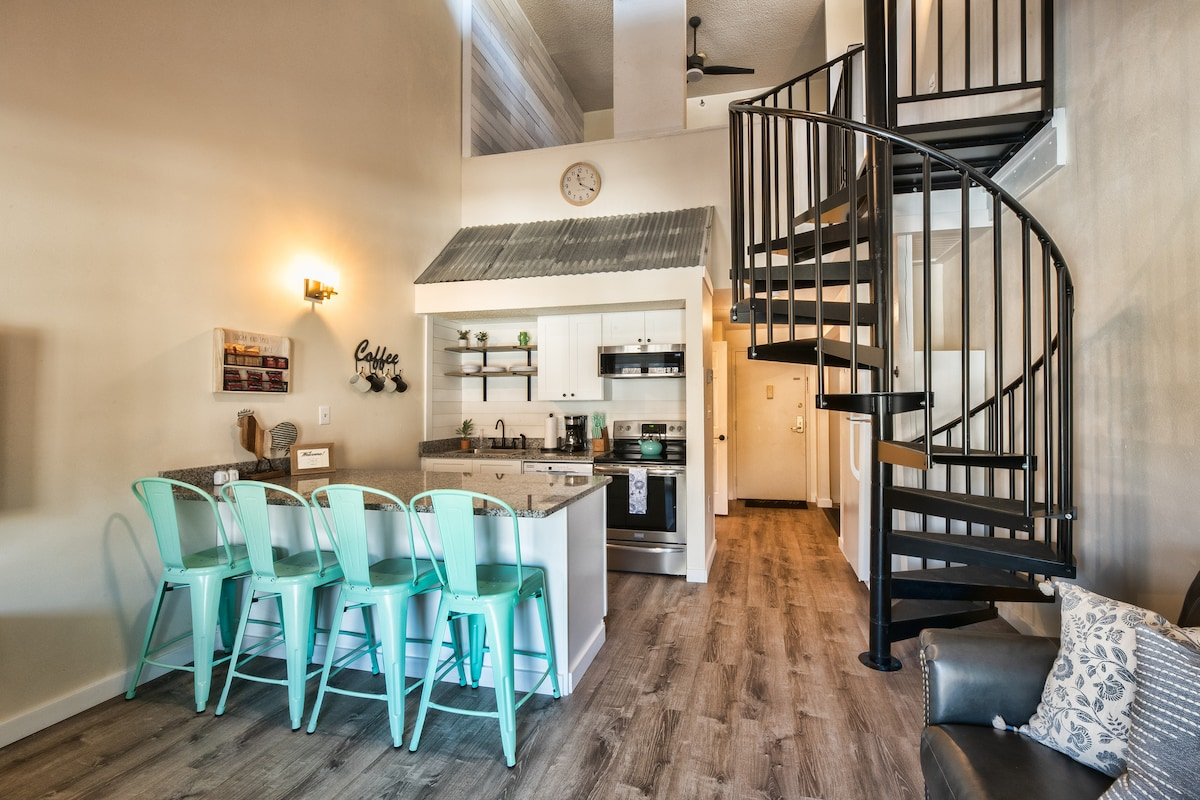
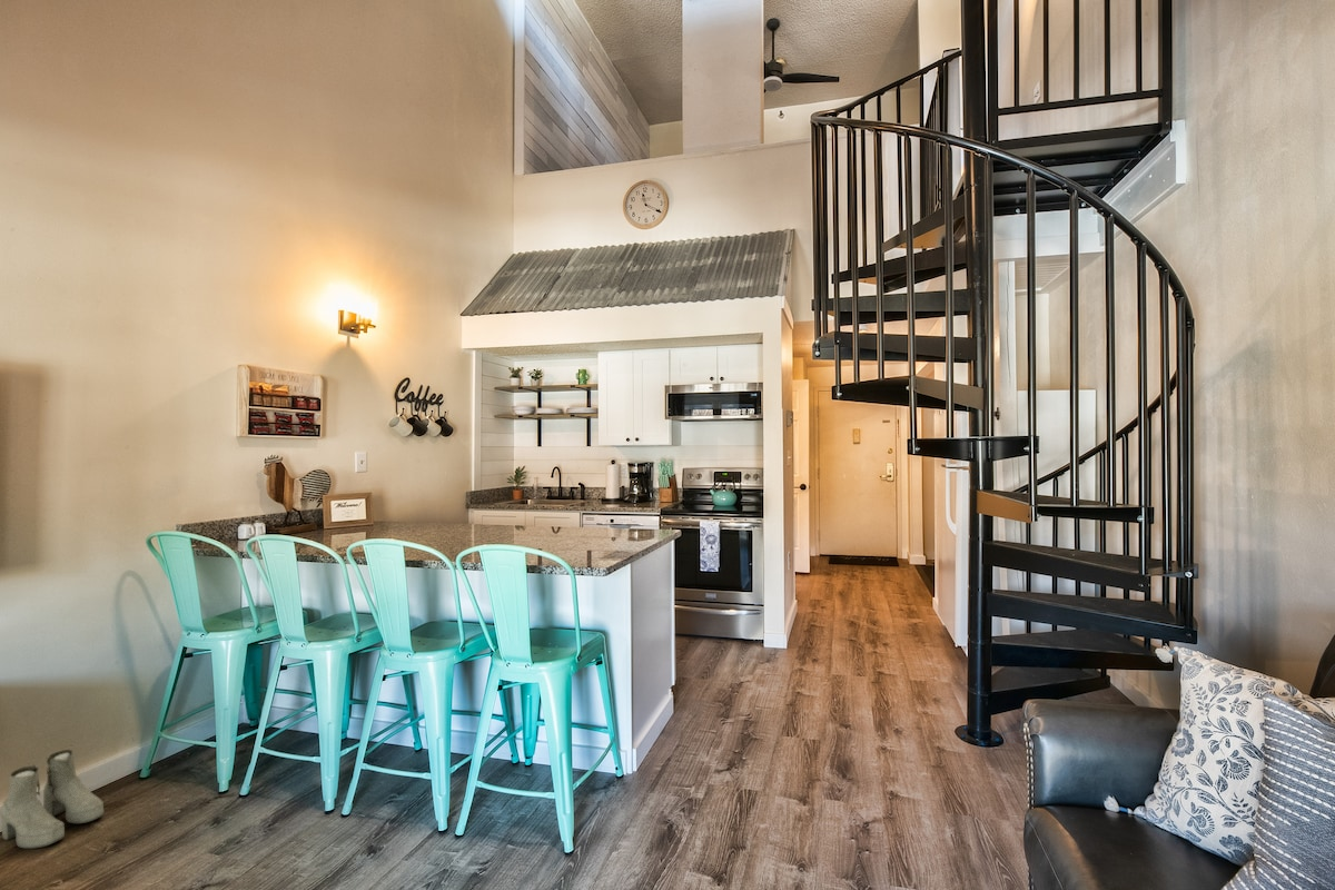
+ boots [0,749,105,850]
